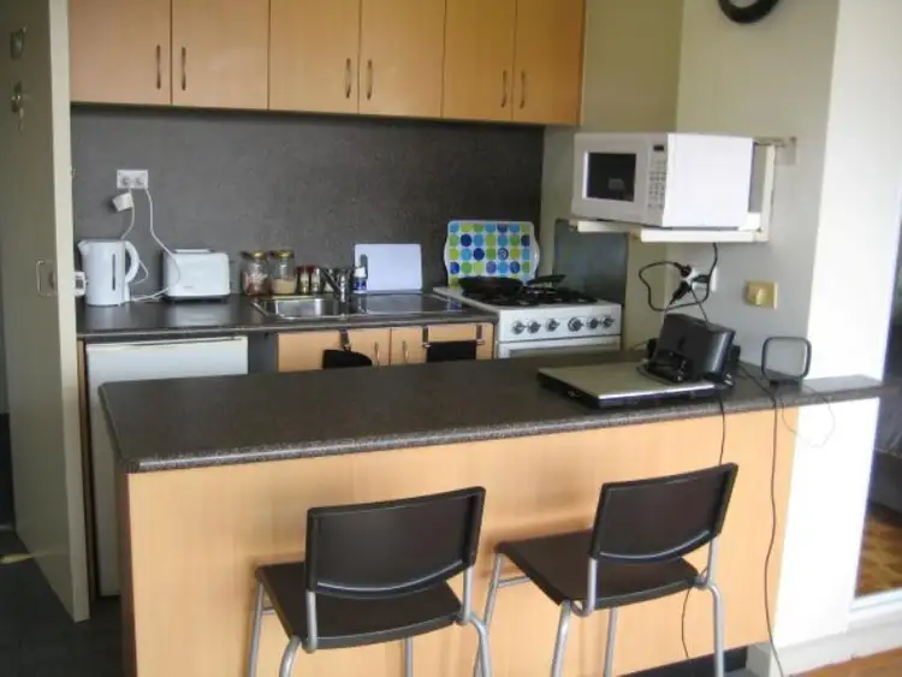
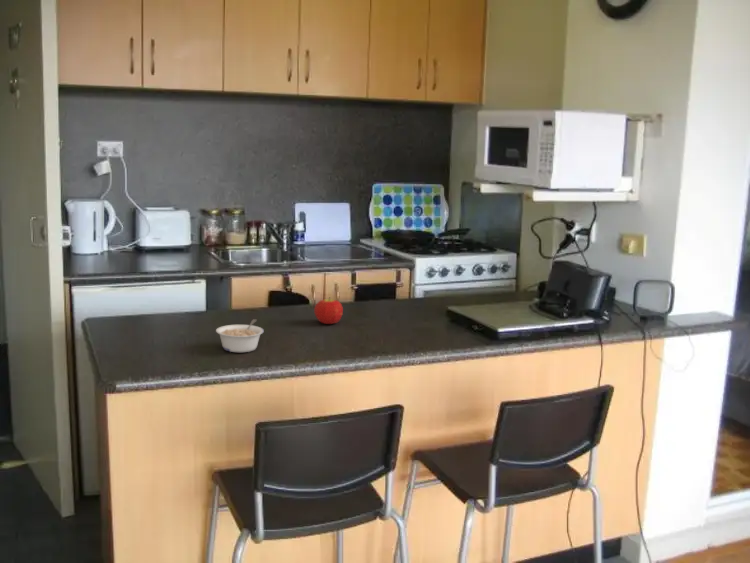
+ fruit [313,296,344,325]
+ legume [215,318,265,353]
